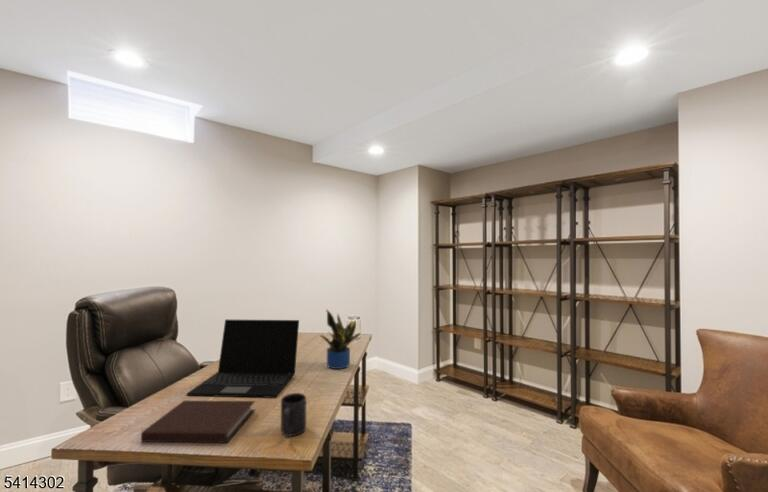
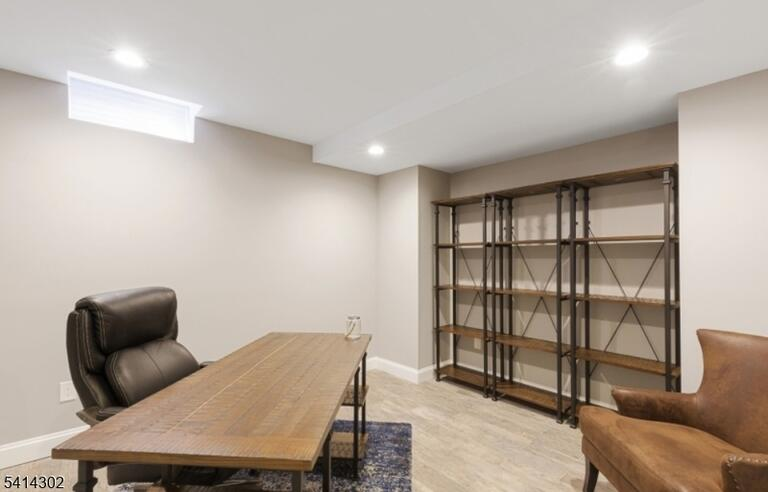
- mug [280,392,307,438]
- notebook [140,400,256,444]
- laptop [186,318,300,399]
- potted plant [319,308,362,370]
